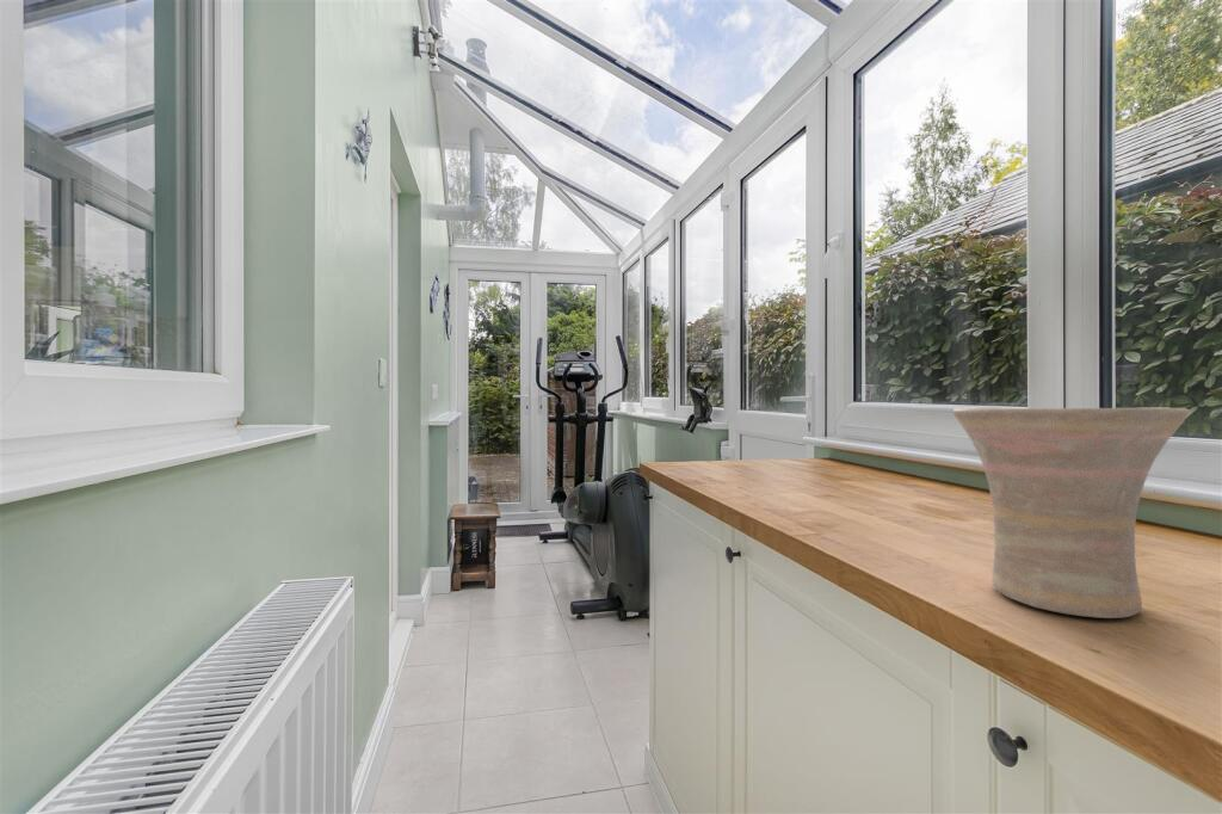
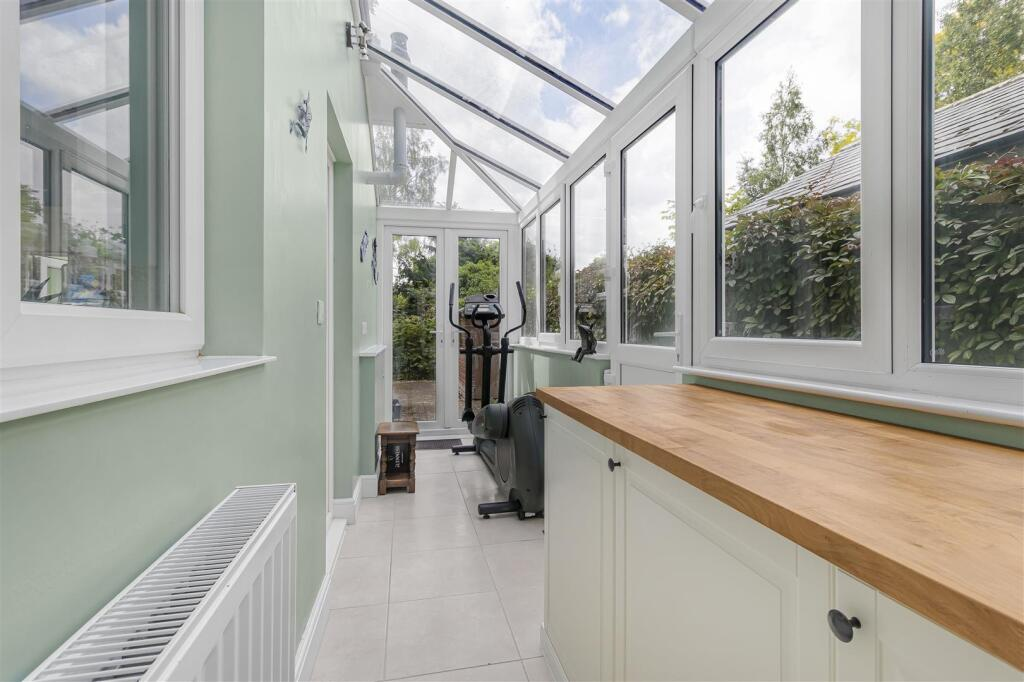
- vase [952,406,1191,619]
